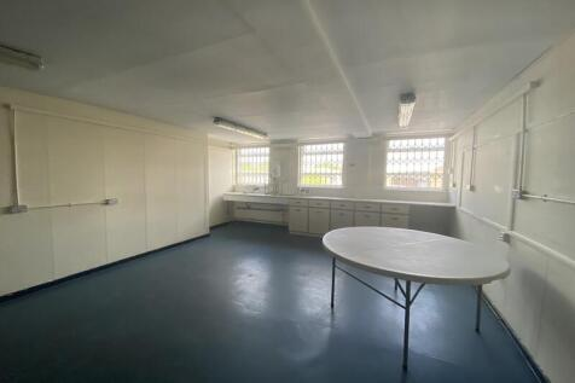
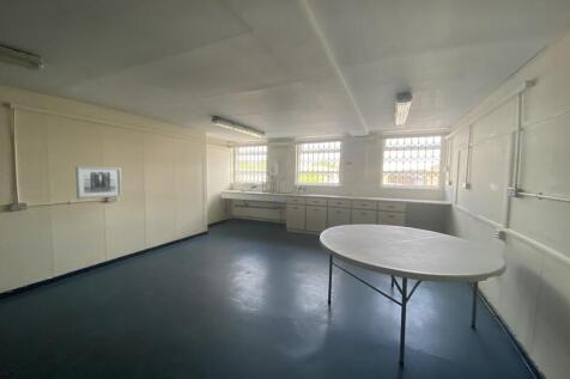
+ wall art [74,165,123,200]
